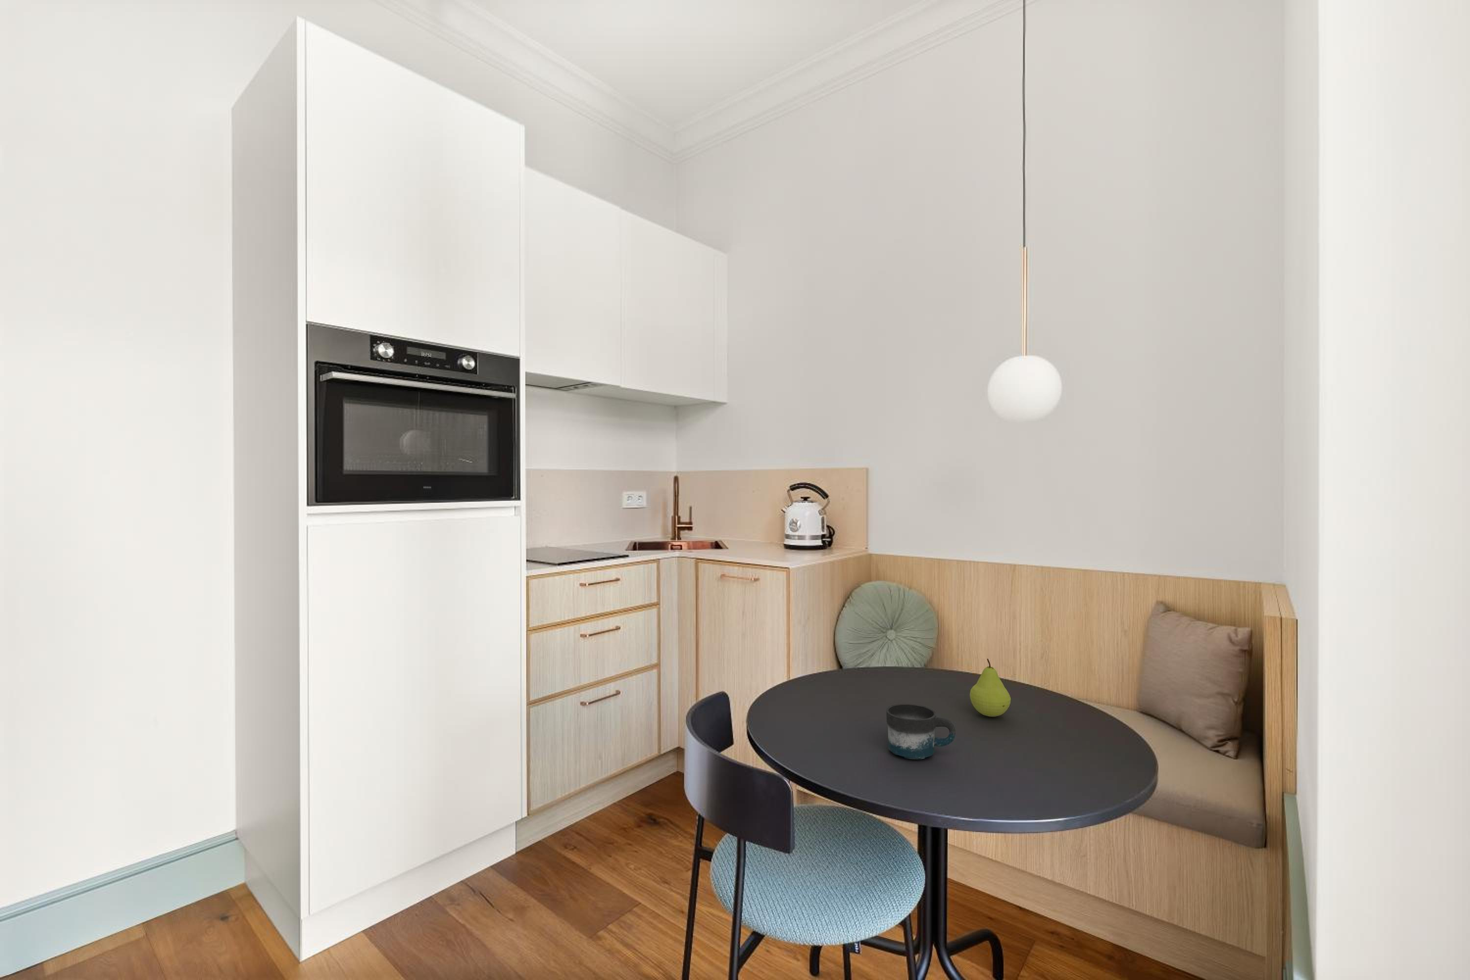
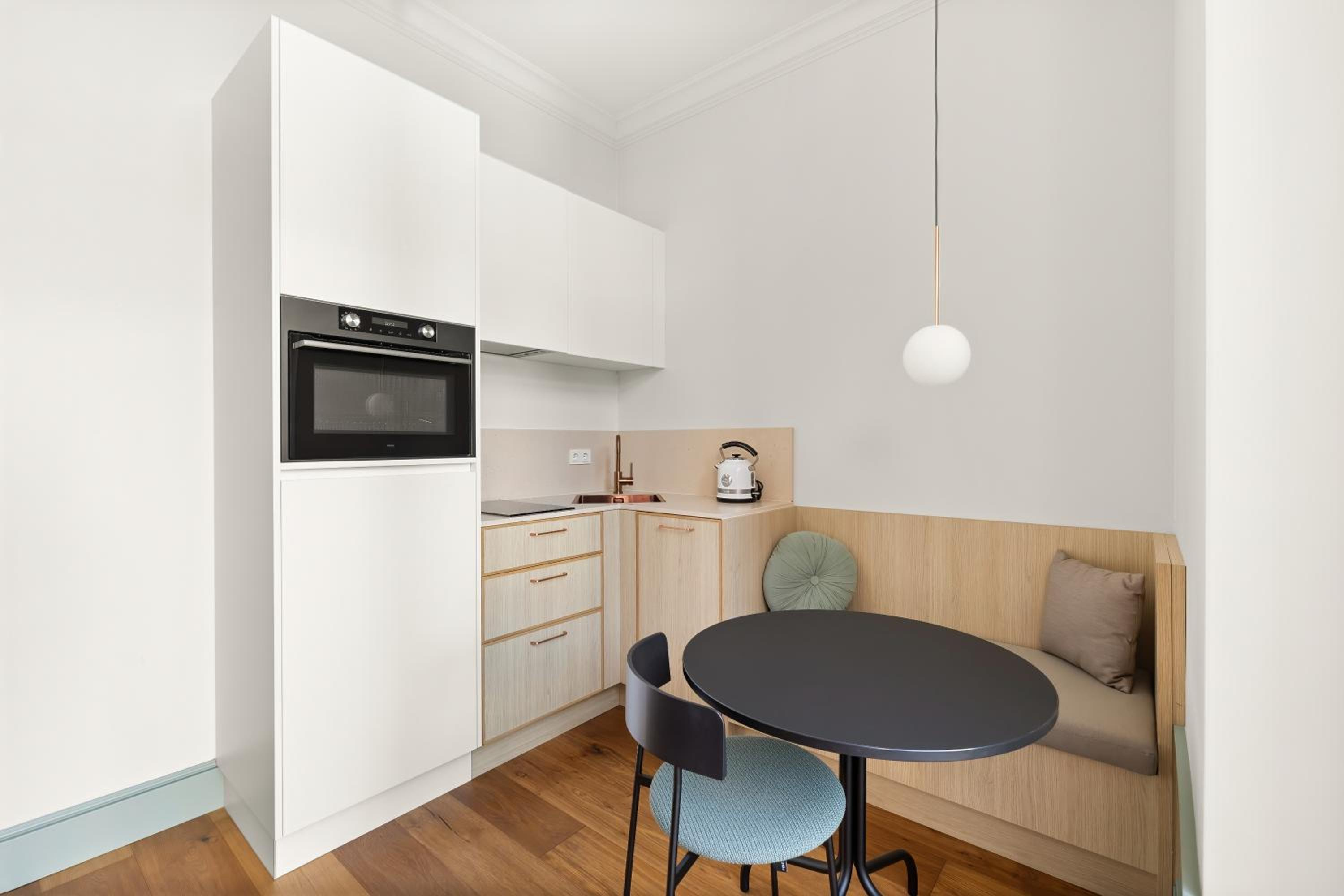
- fruit [969,658,1012,718]
- mug [886,703,956,760]
